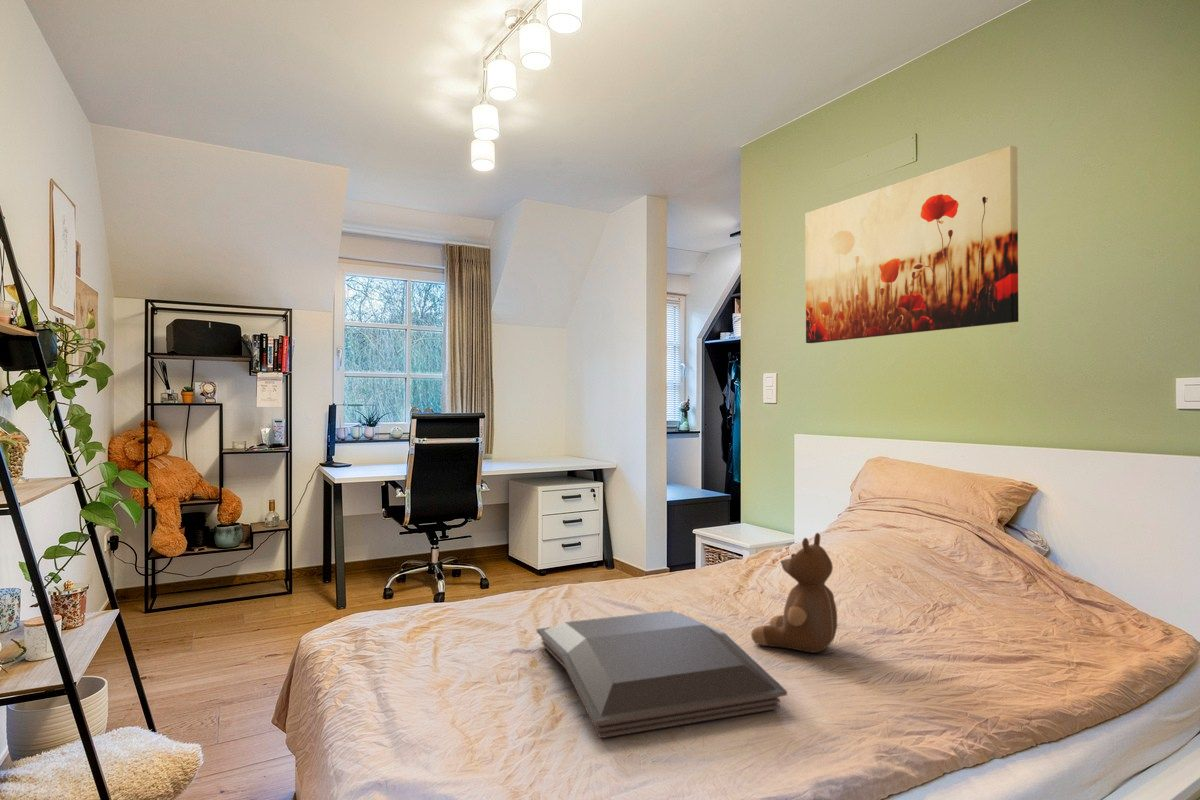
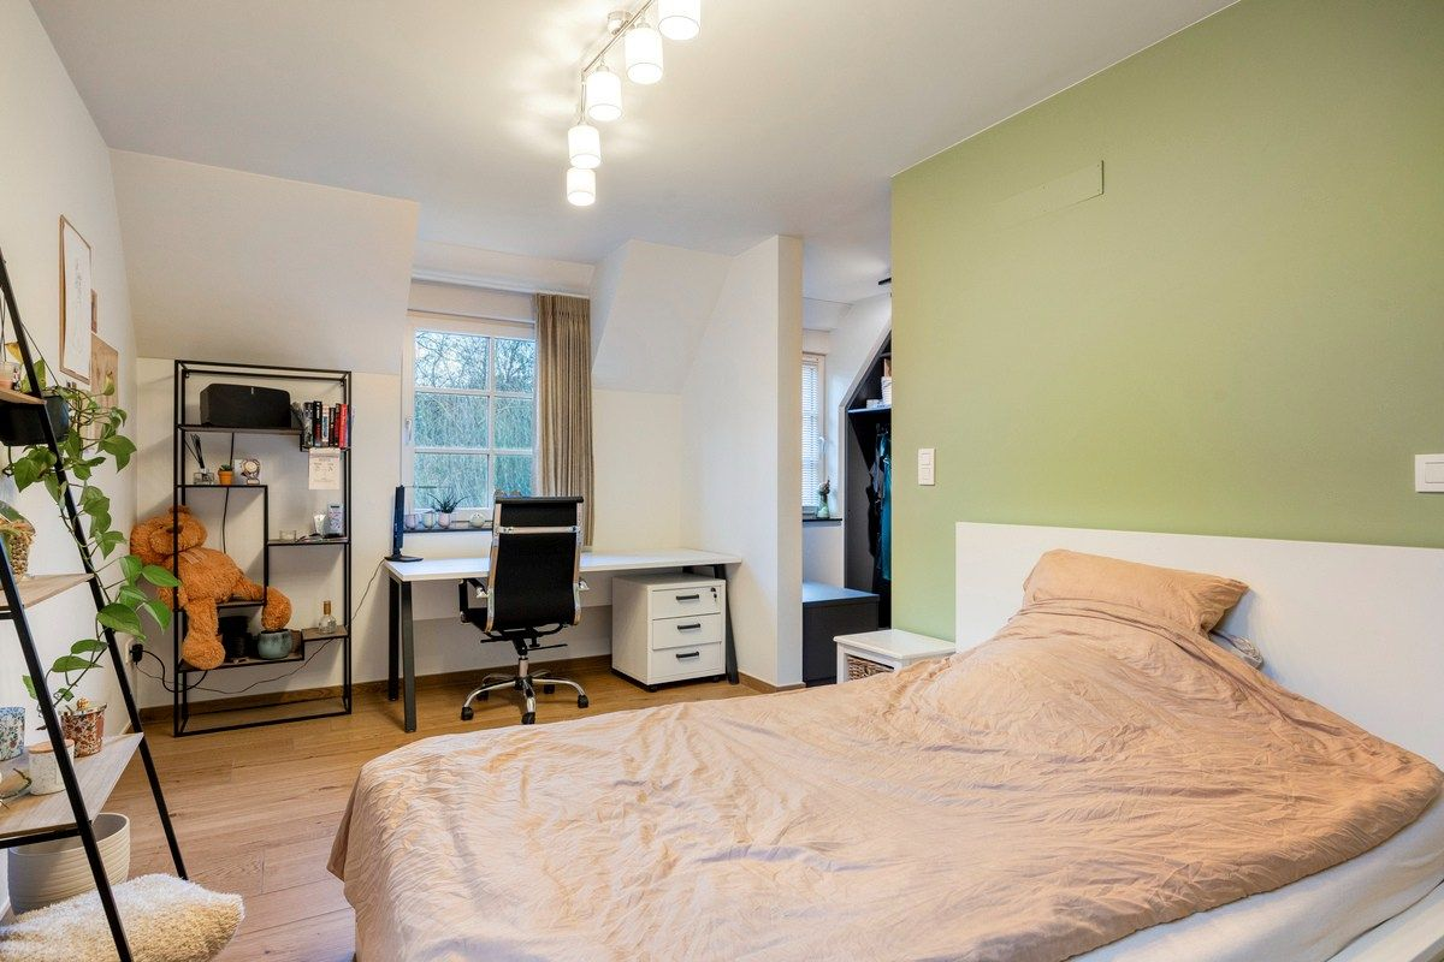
- wall art [804,145,1020,344]
- teddy bear [750,532,838,654]
- serving tray [536,610,788,739]
